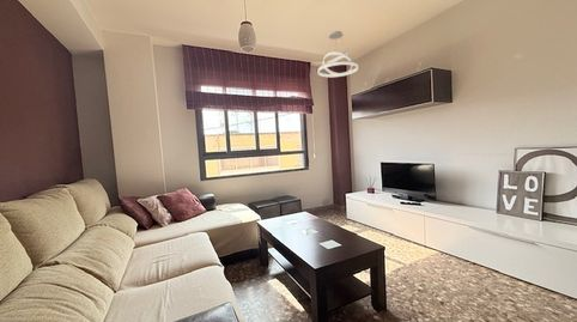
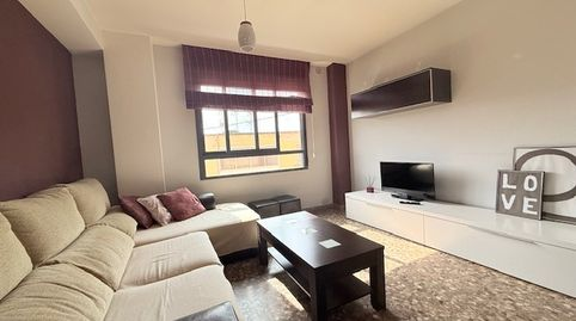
- pendant light [316,30,359,78]
